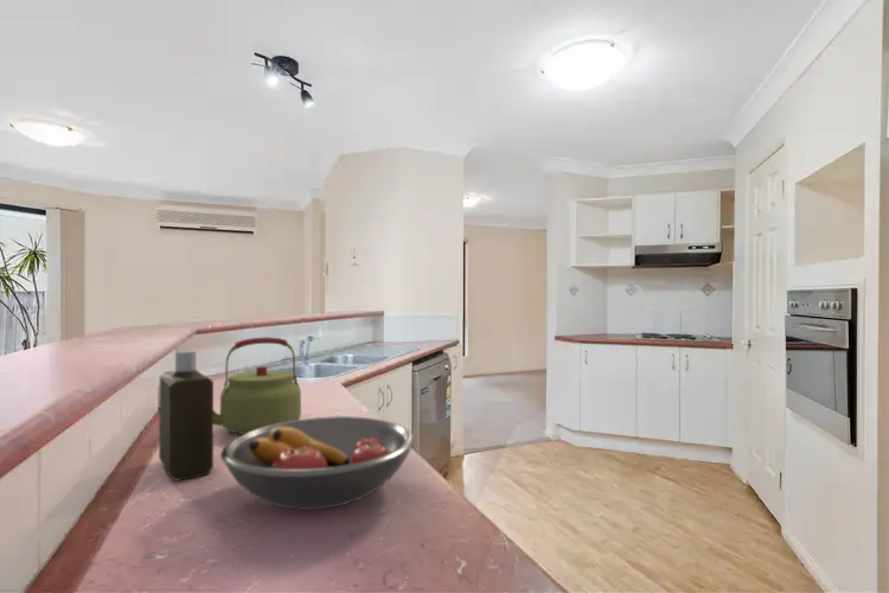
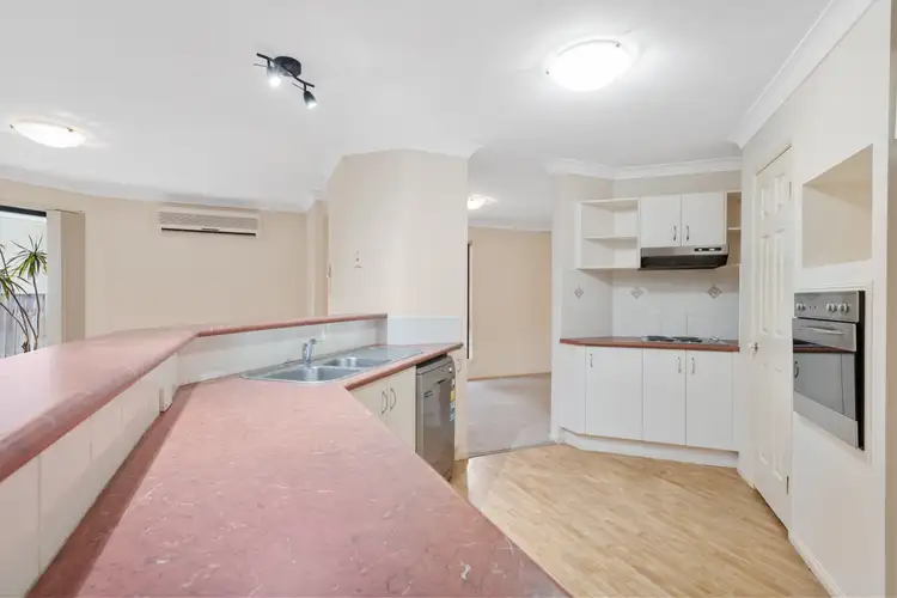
- kettle [213,336,302,435]
- bottle [158,350,215,483]
- fruit bowl [219,415,416,511]
